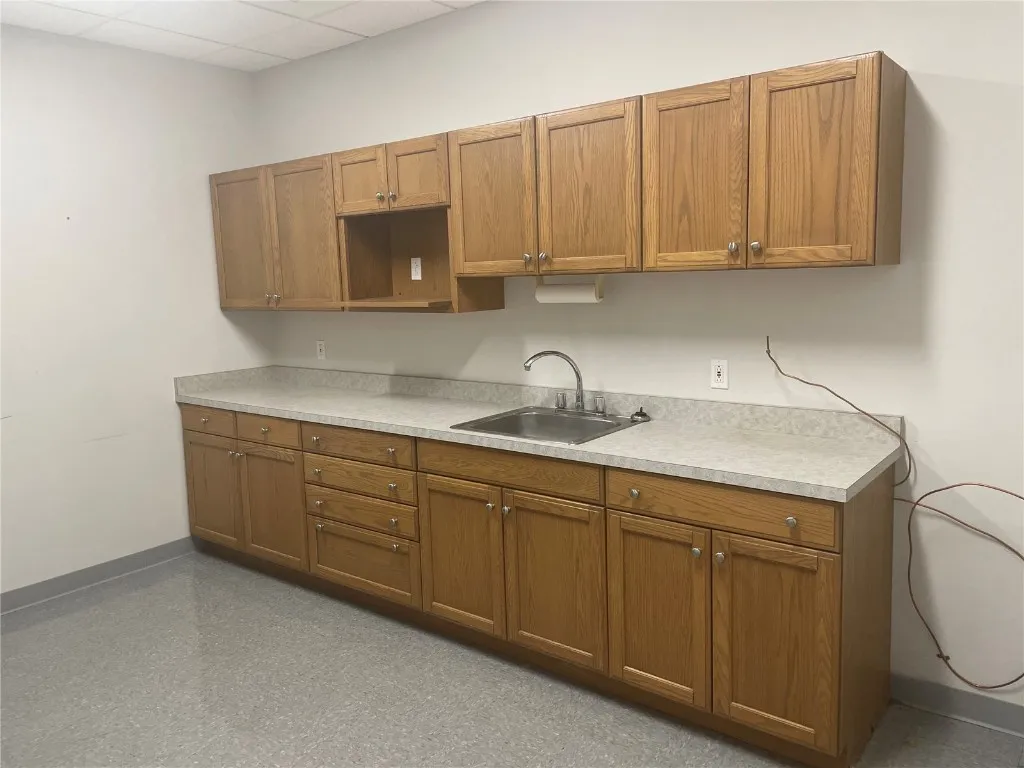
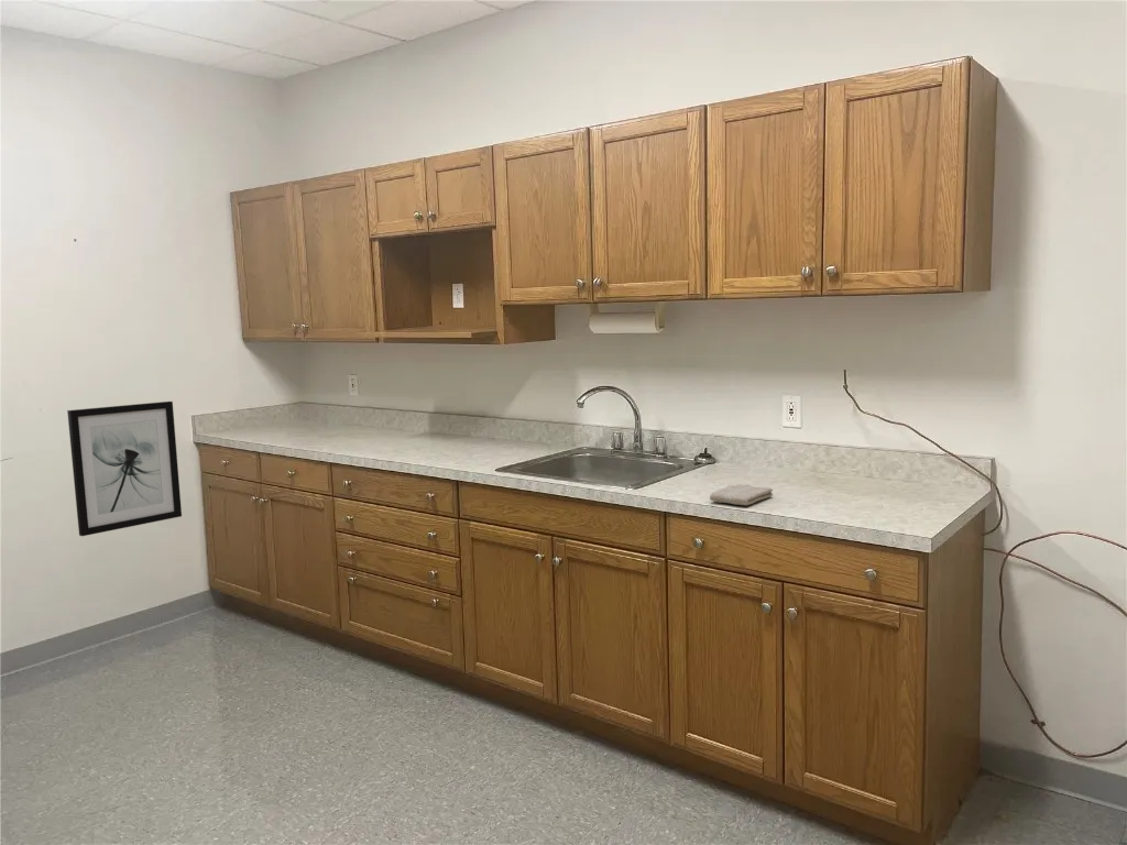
+ wall art [66,400,183,537]
+ washcloth [709,483,774,506]
